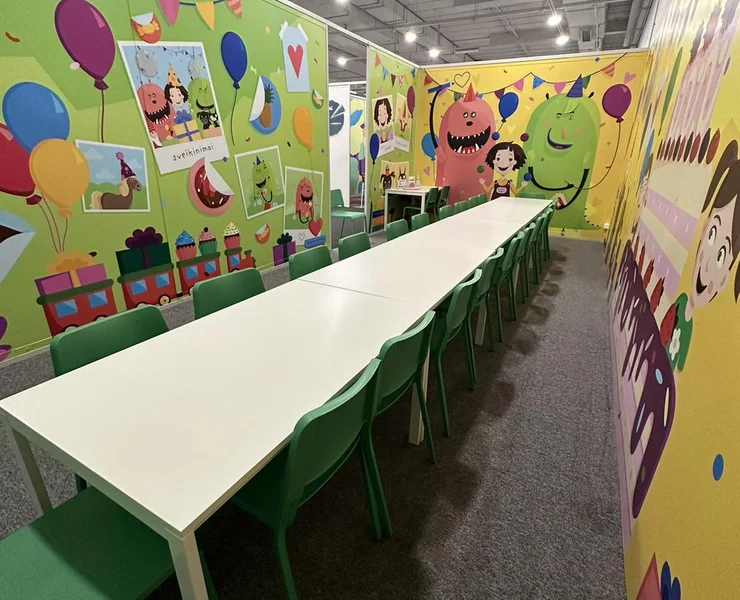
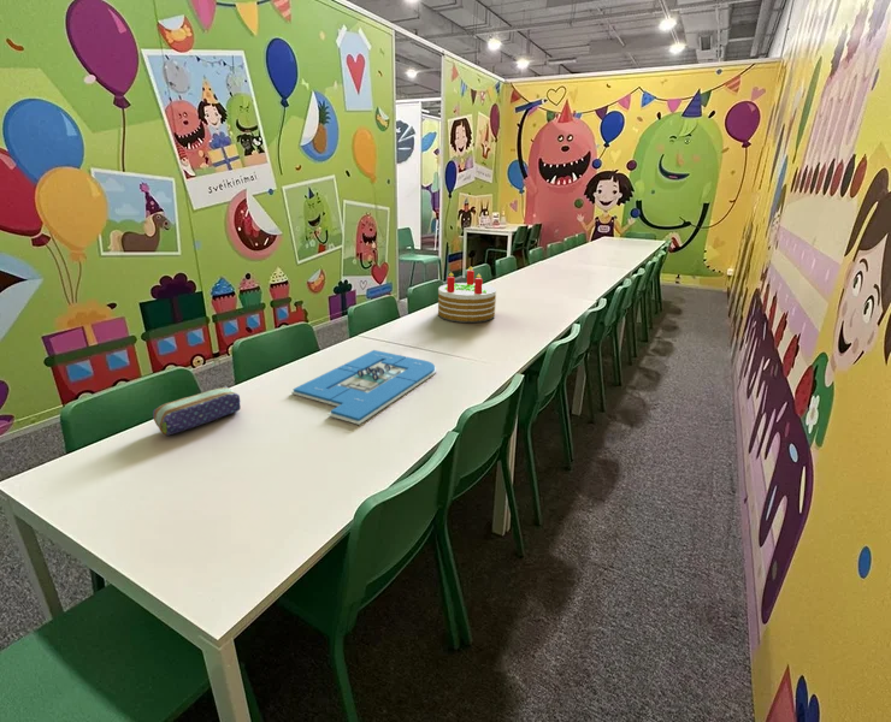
+ pencil case [152,385,242,437]
+ birthday cake [437,266,497,324]
+ board game [290,349,437,426]
